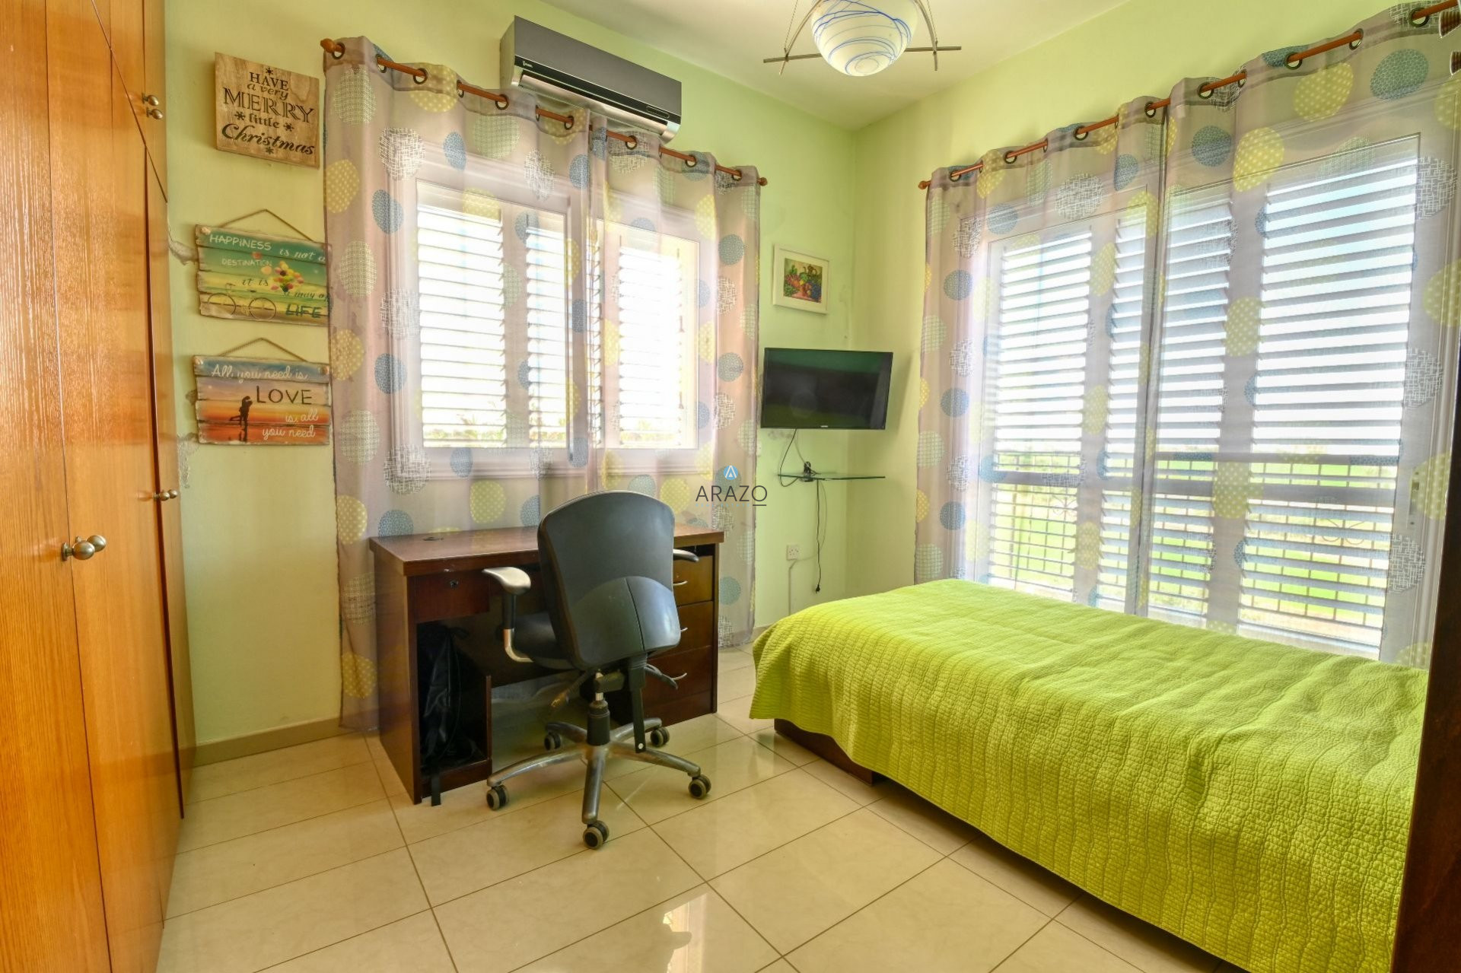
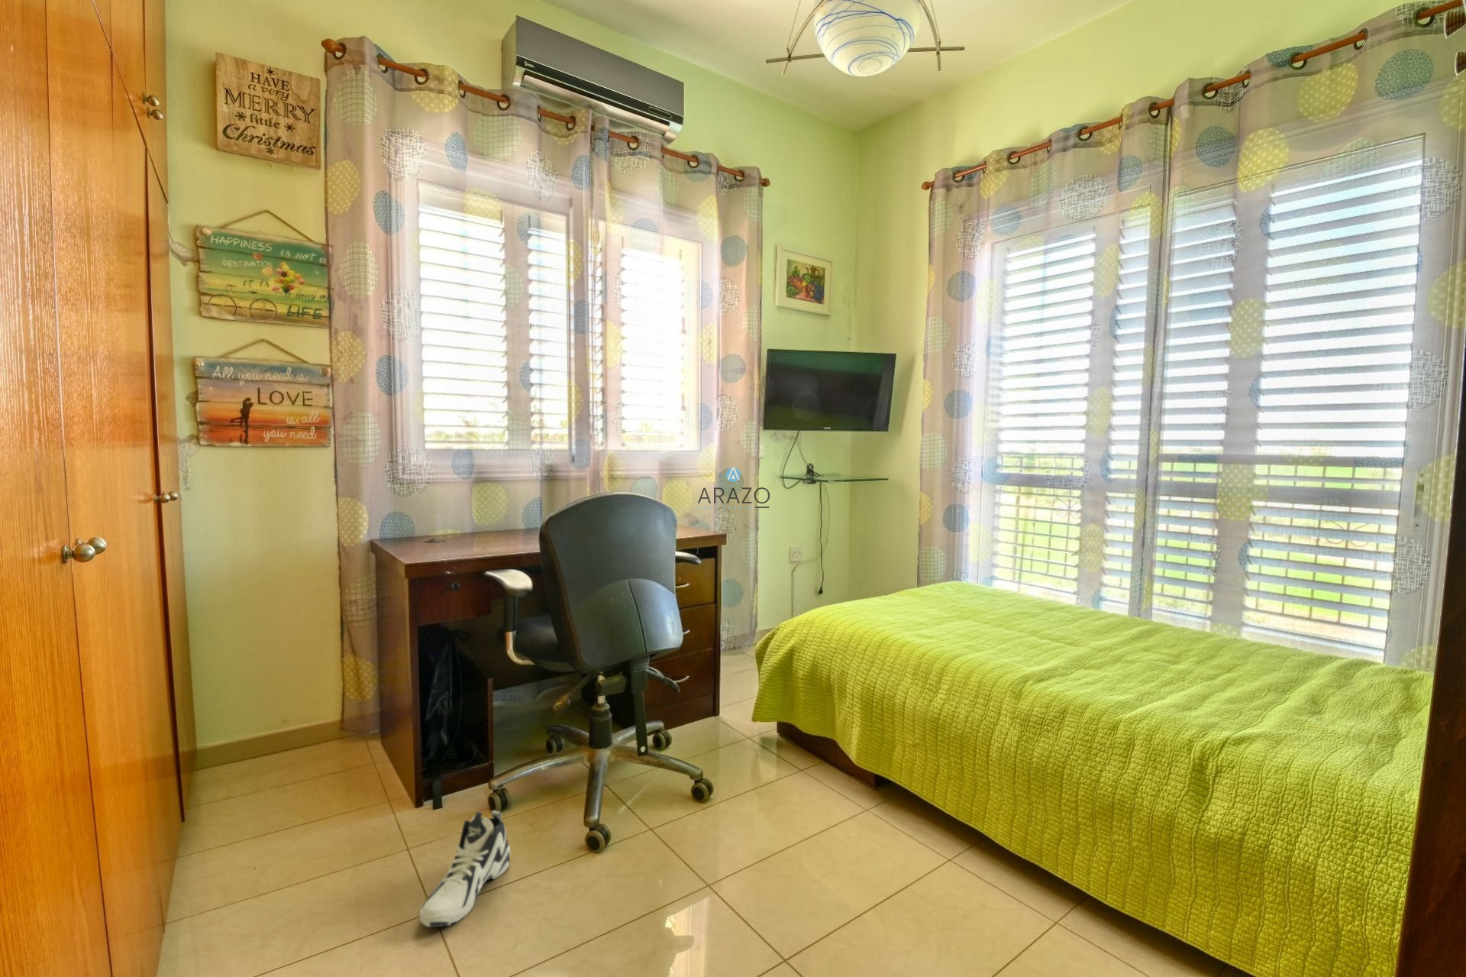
+ sneaker [419,810,511,928]
